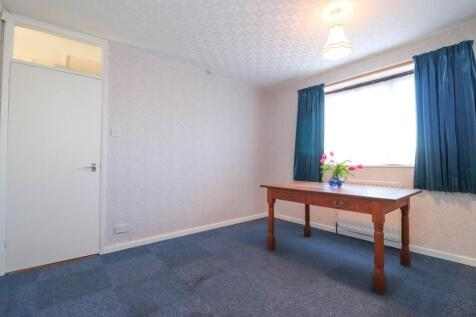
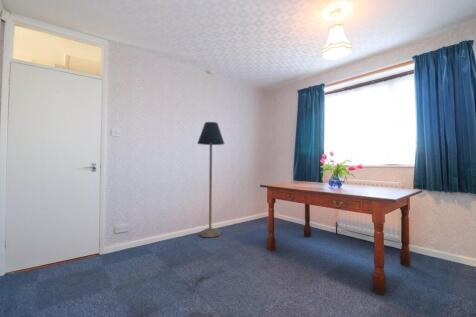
+ floor lamp [196,121,225,238]
